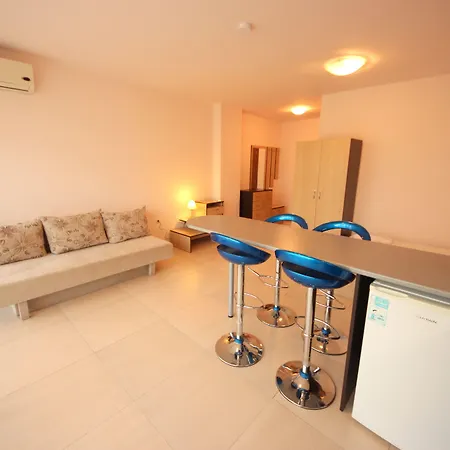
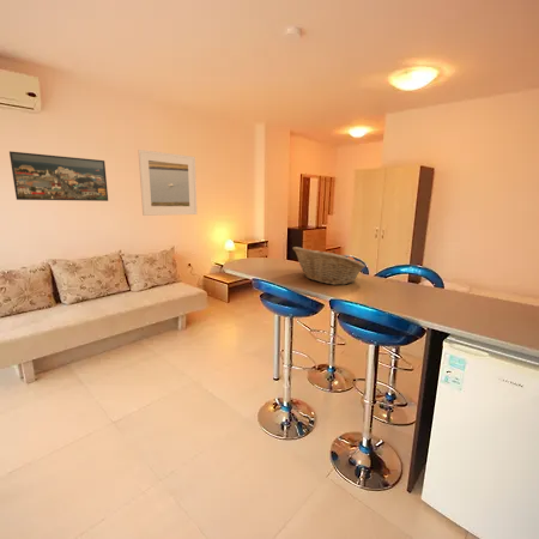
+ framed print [8,150,109,202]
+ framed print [137,149,198,217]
+ fruit basket [291,246,367,286]
